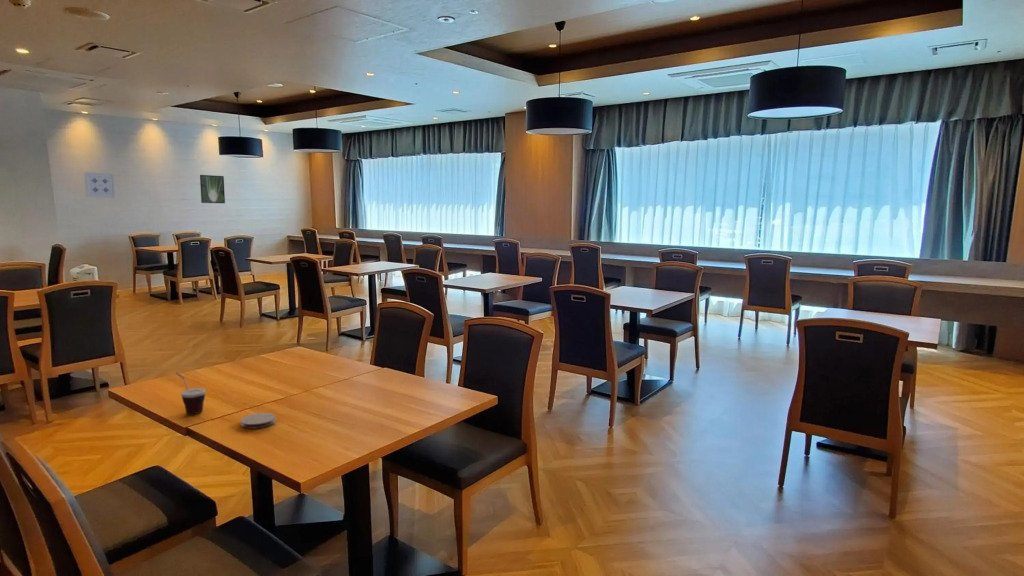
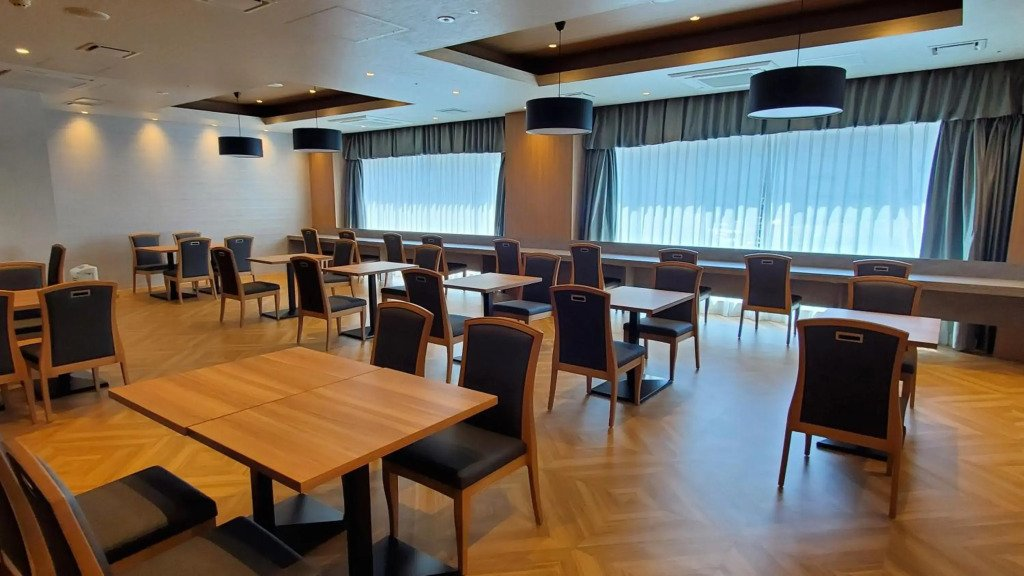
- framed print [199,174,226,204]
- coaster [240,412,277,430]
- cup [175,371,207,415]
- wall art [83,171,116,199]
